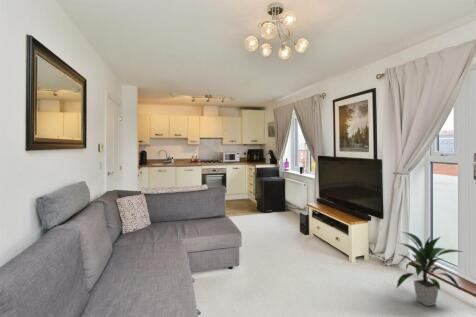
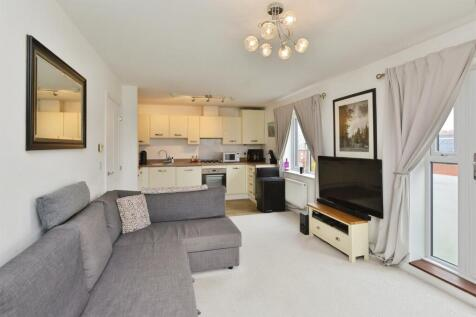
- indoor plant [396,231,464,307]
